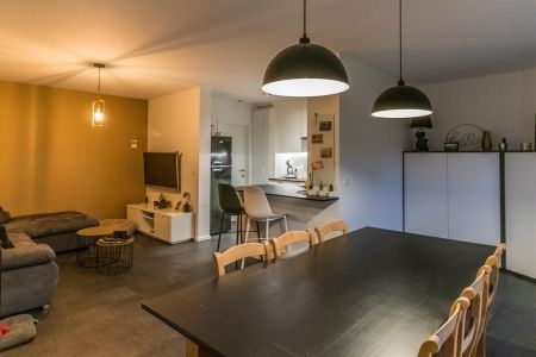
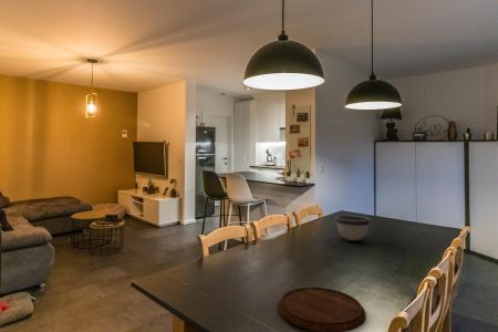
+ cutting board [277,287,367,332]
+ bowl [335,214,371,241]
